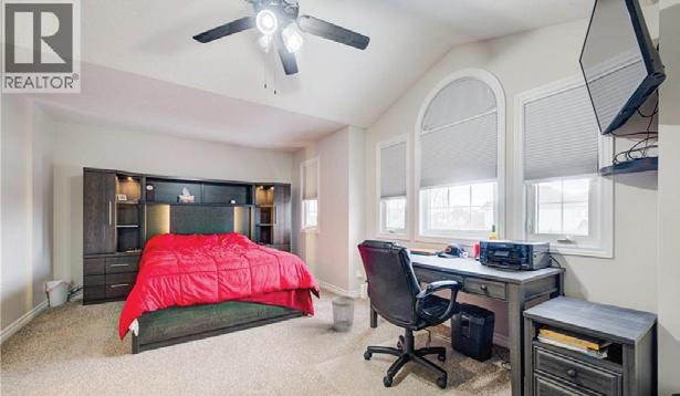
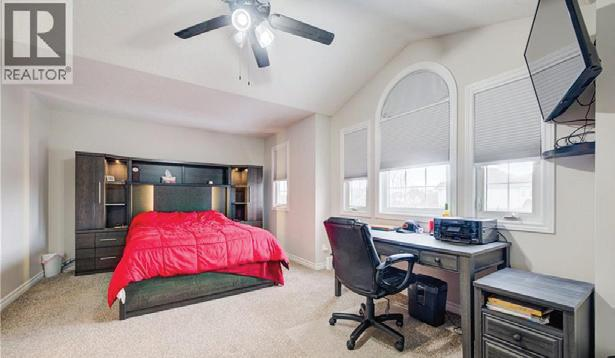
- wastebasket [331,295,356,333]
